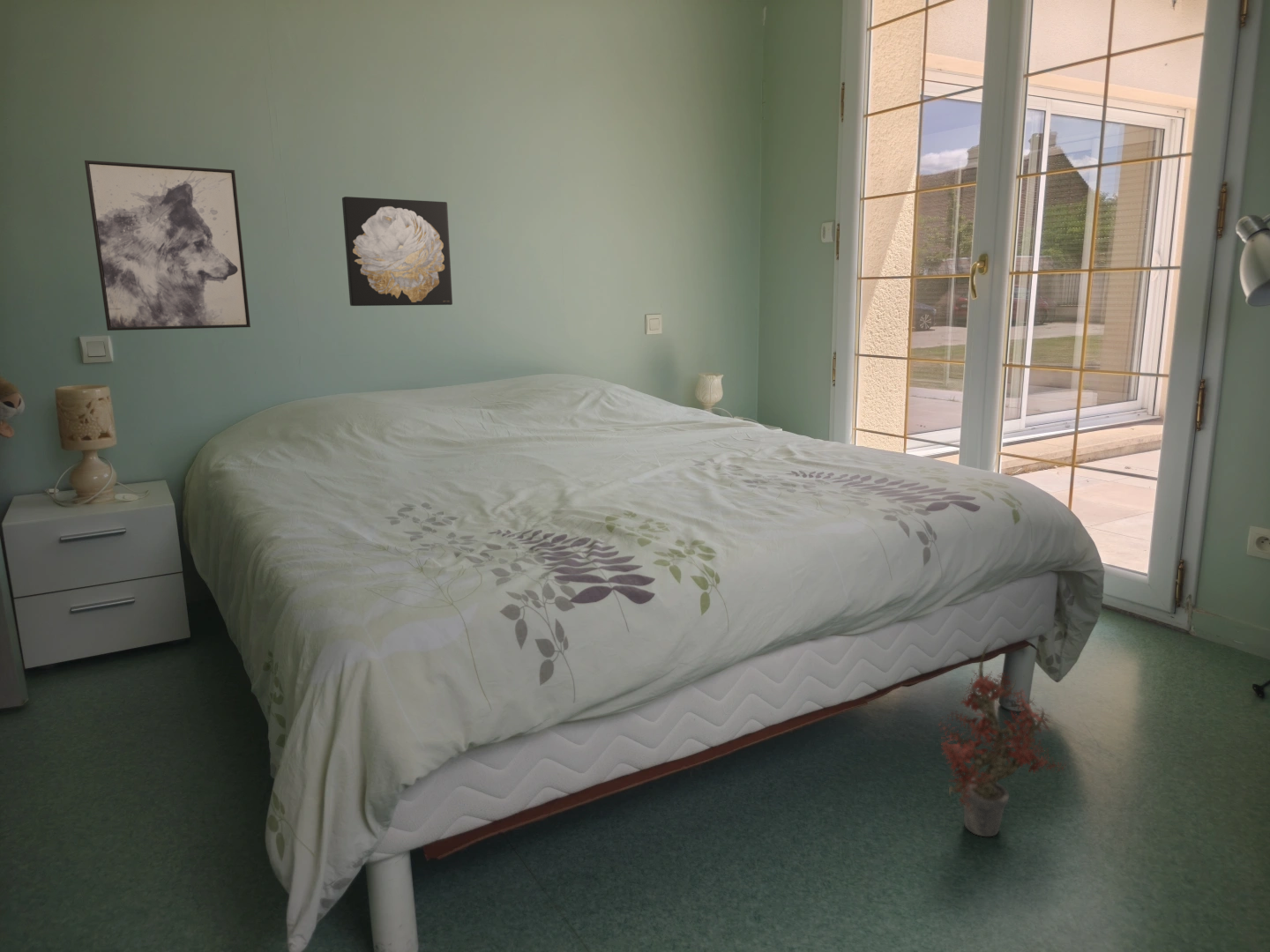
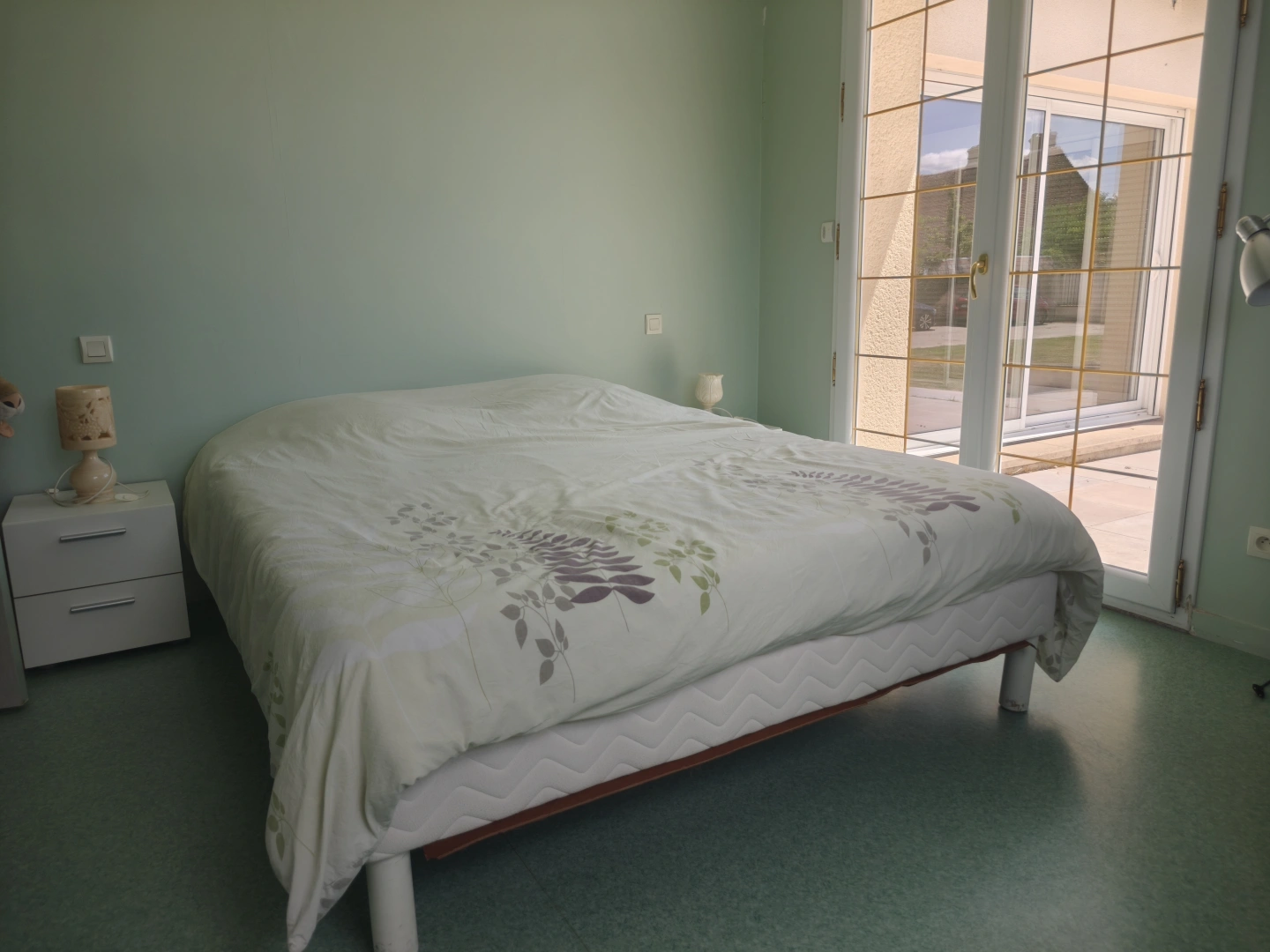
- wall art [84,160,251,331]
- wall art [341,196,453,307]
- potted plant [937,642,1067,837]
